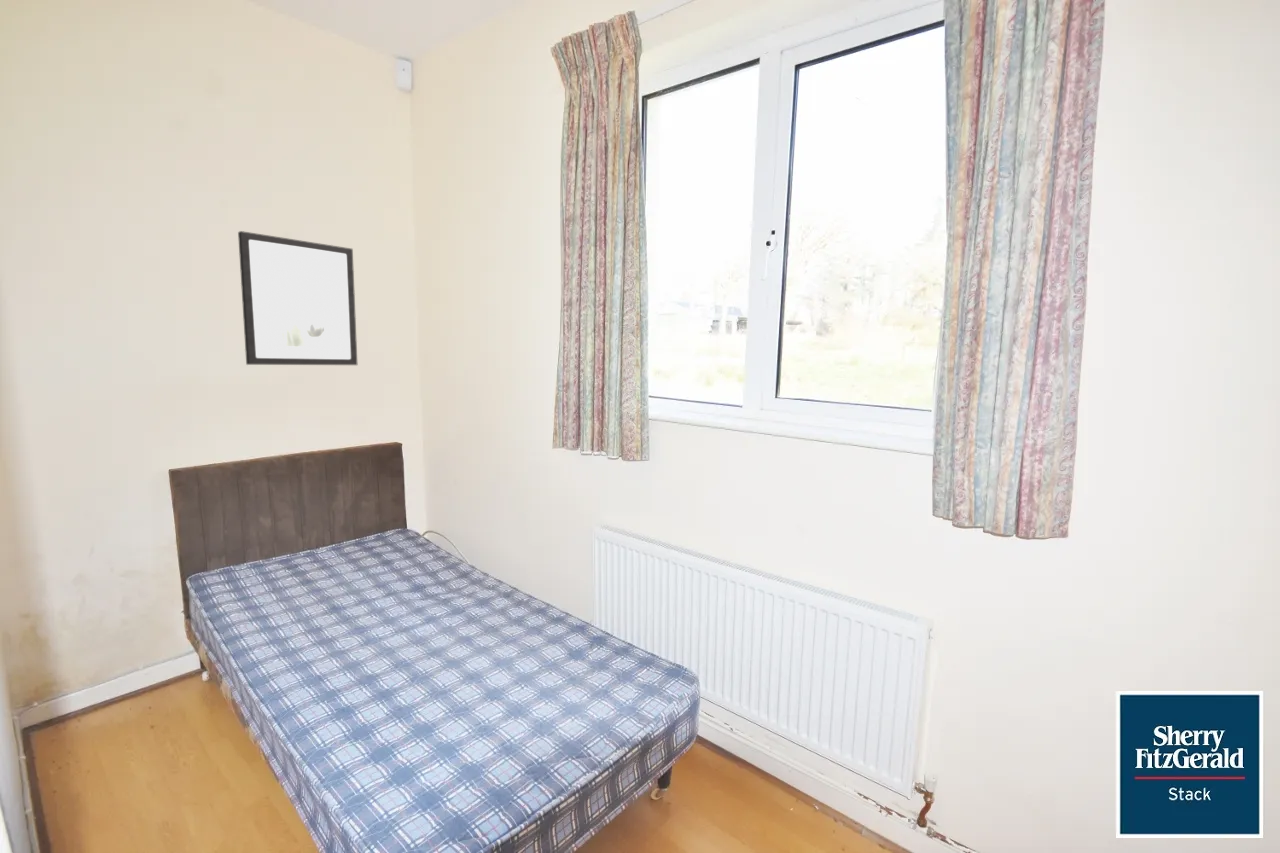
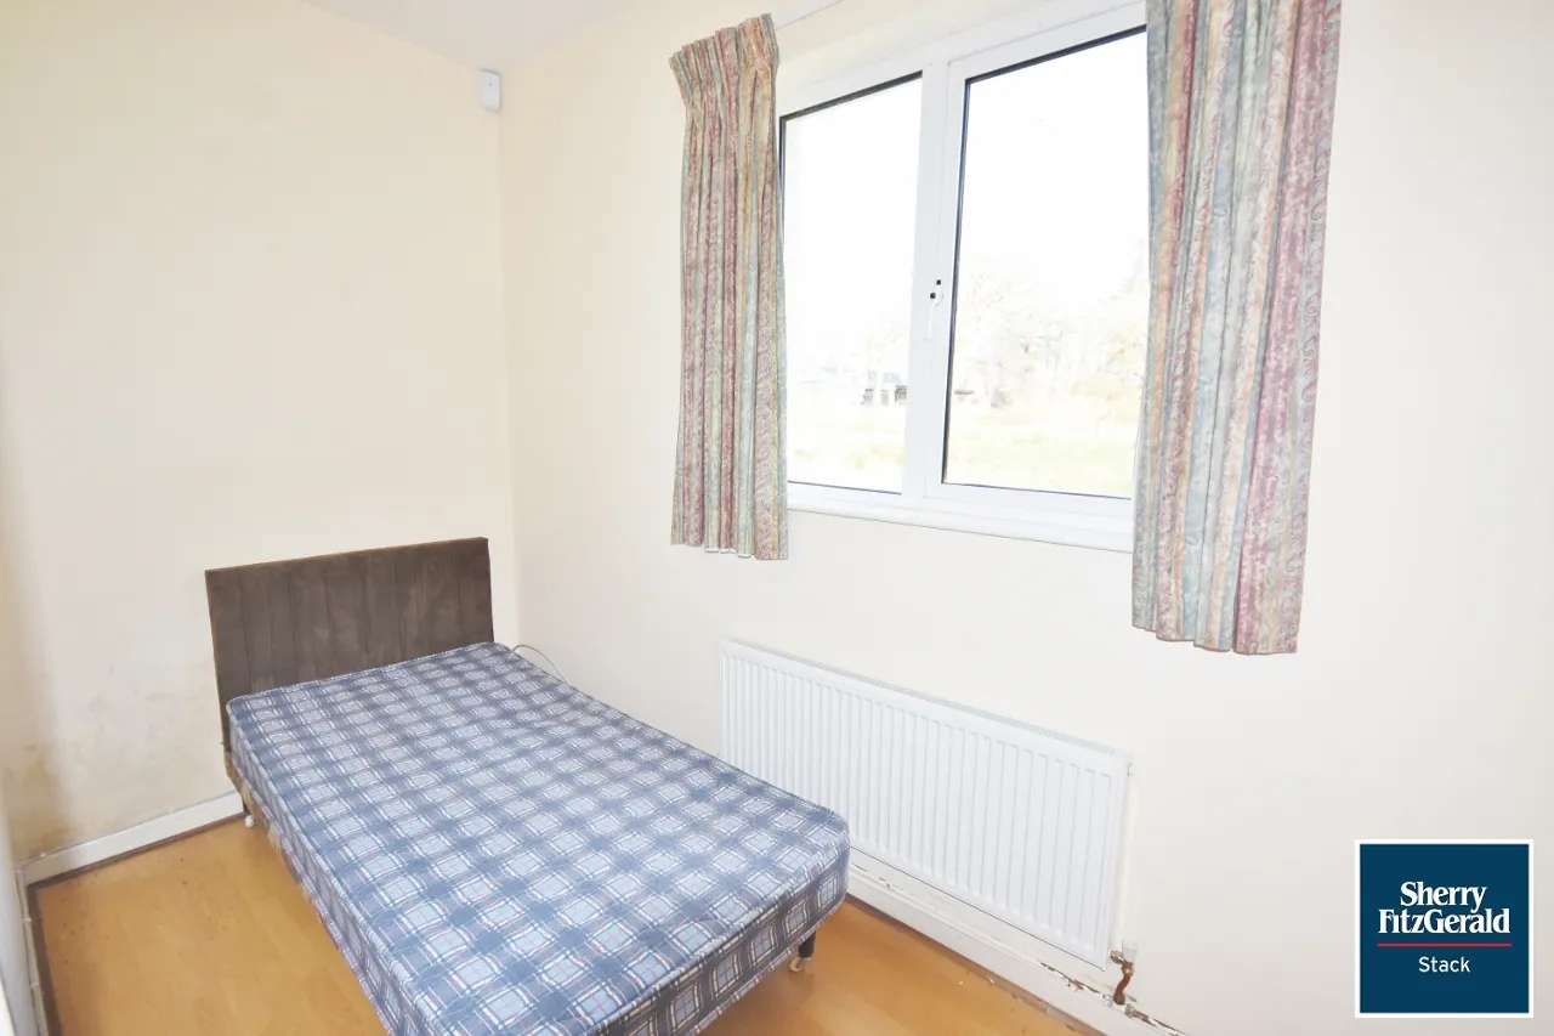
- wall art [237,230,358,366]
